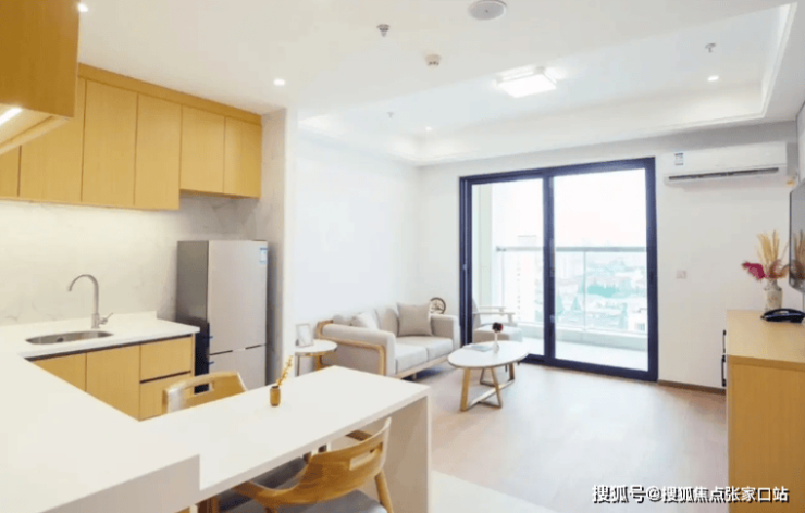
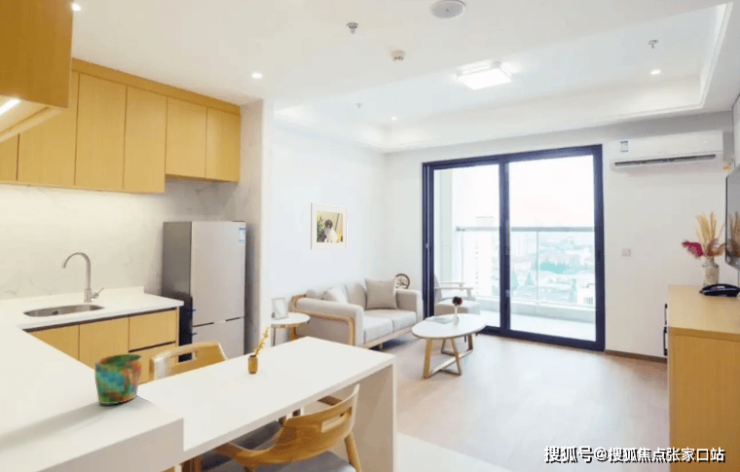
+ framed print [310,202,349,250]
+ mug [94,353,143,405]
